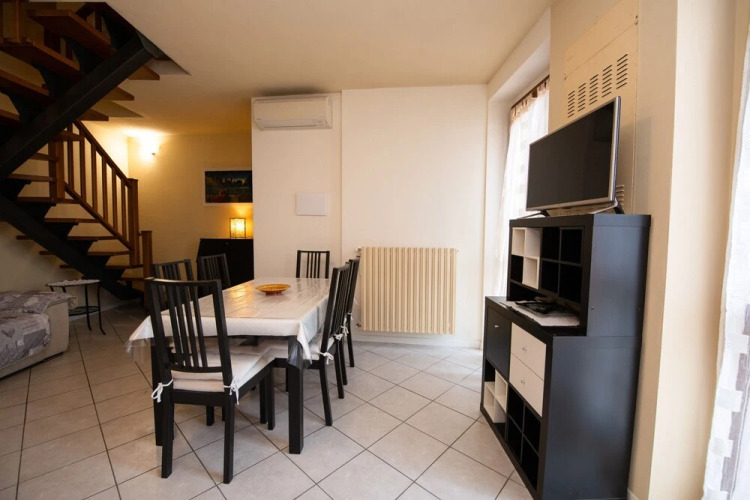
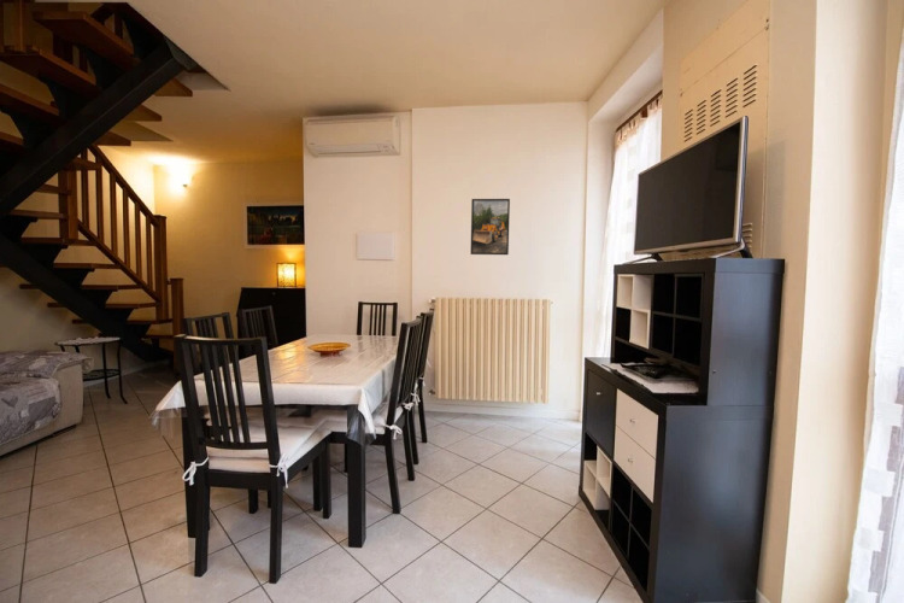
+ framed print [469,198,511,256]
